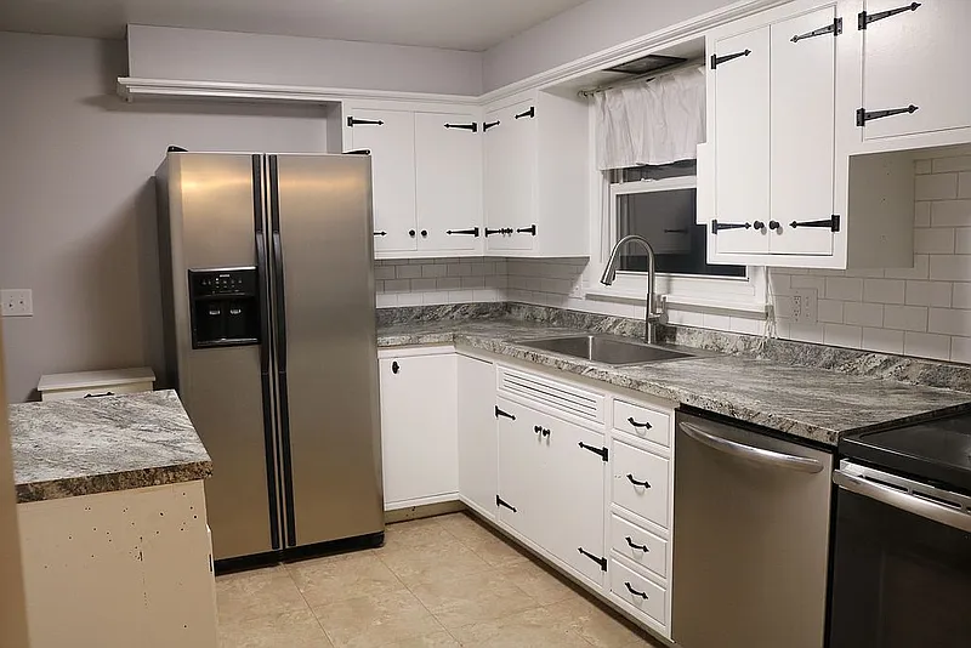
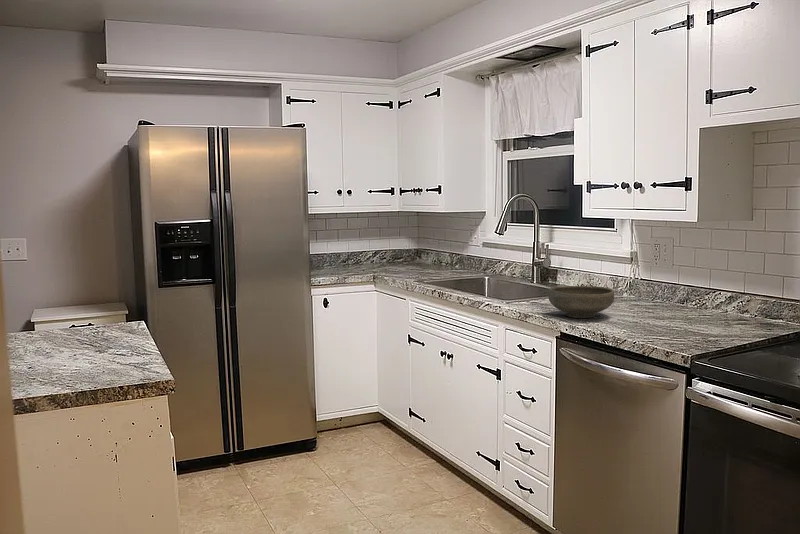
+ bowl [547,285,615,319]
